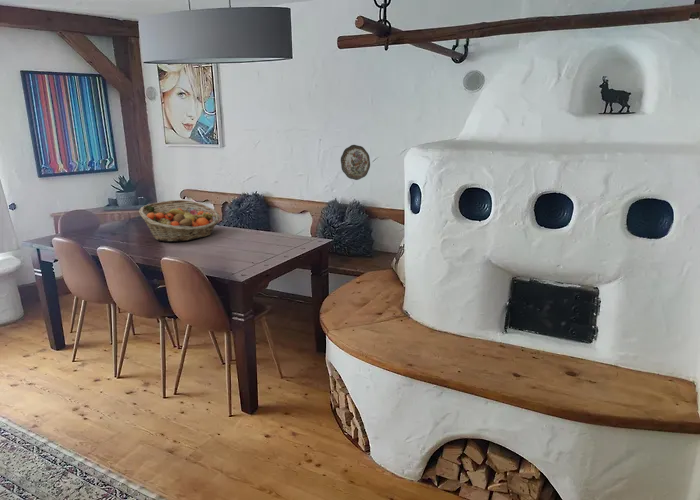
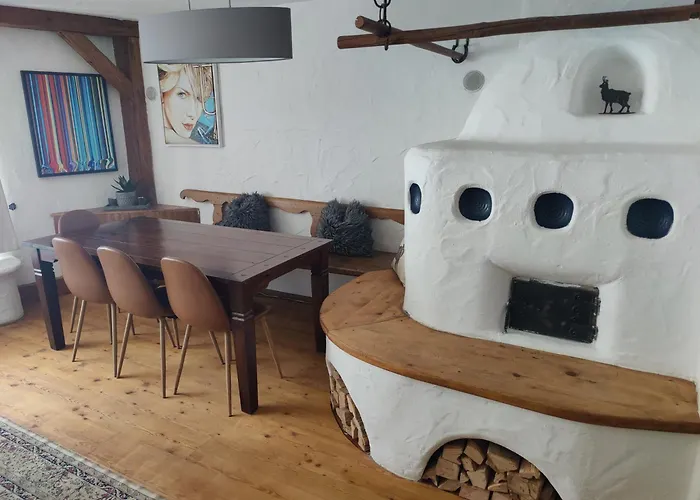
- fruit basket [138,199,221,243]
- decorative plate [340,144,371,181]
